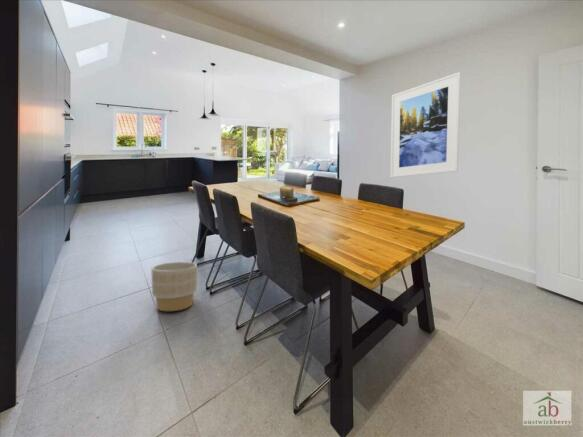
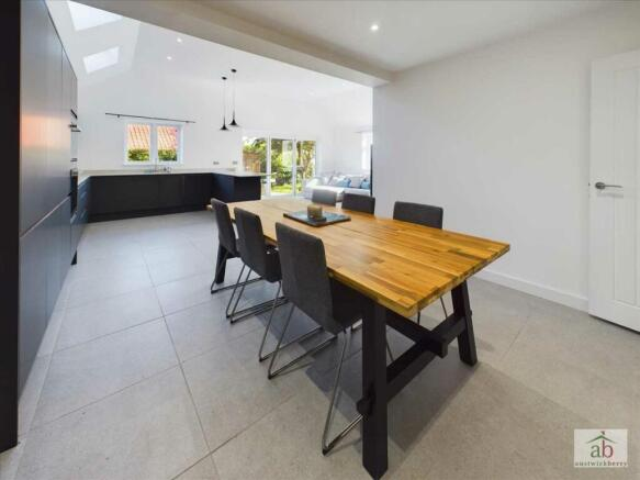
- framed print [390,71,462,178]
- planter [150,261,198,312]
